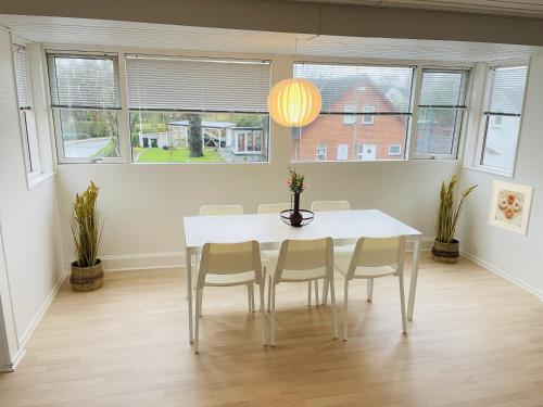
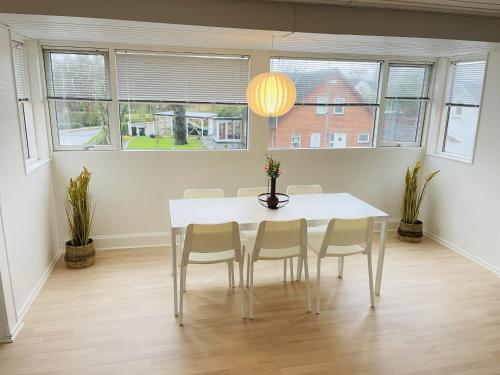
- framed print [488,179,535,238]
